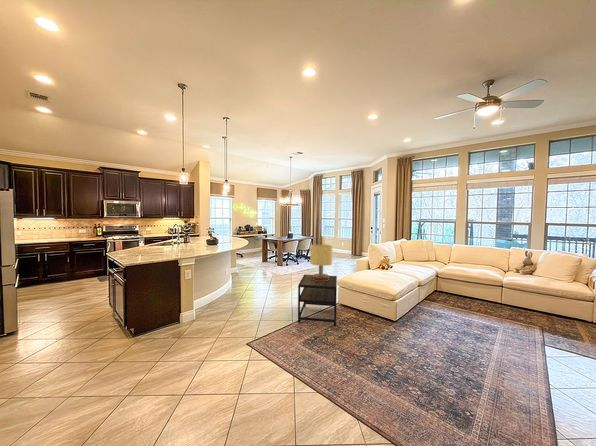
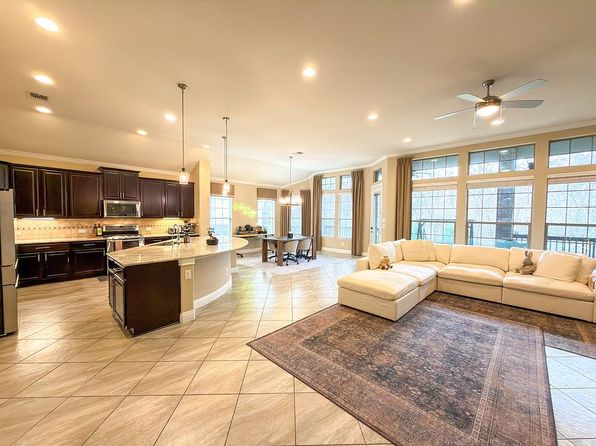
- table lamp [309,244,333,281]
- side table [297,273,338,326]
